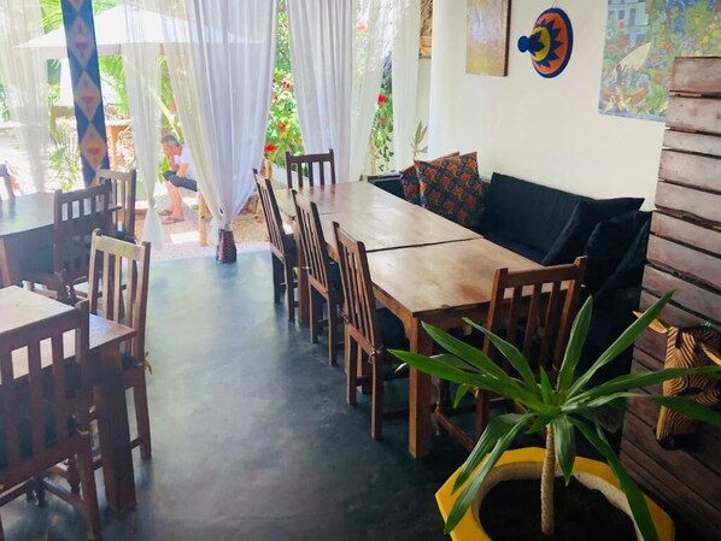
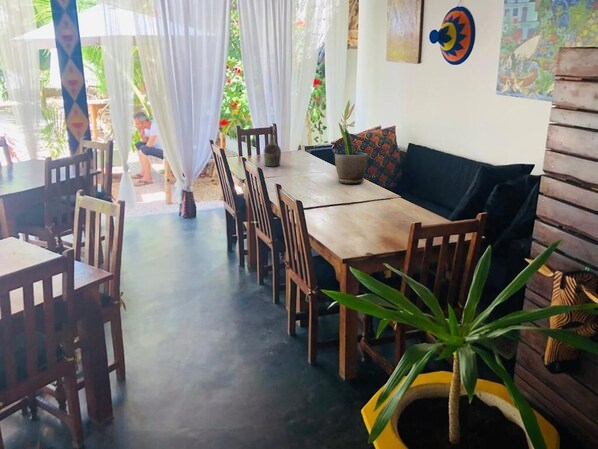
+ potted plant [334,122,369,185]
+ cognac bottle [263,125,282,168]
